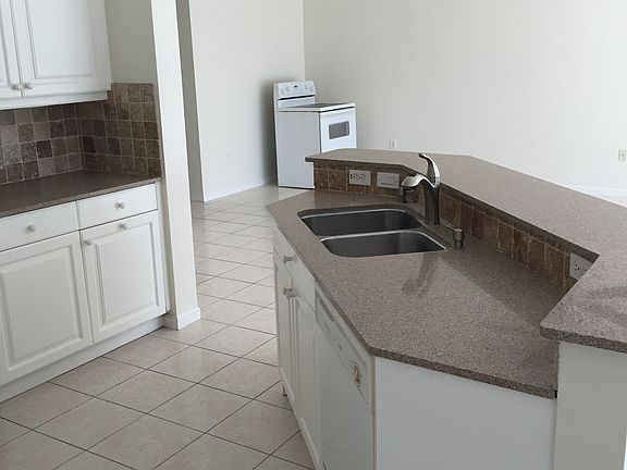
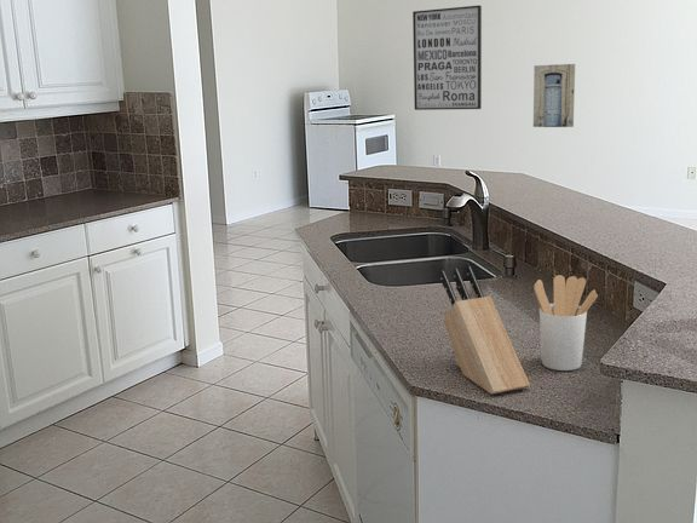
+ wall art [532,63,576,128]
+ knife block [439,265,531,396]
+ utensil holder [532,274,599,372]
+ wall art [411,5,483,111]
